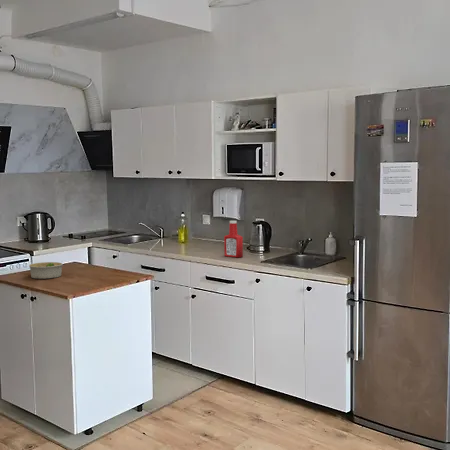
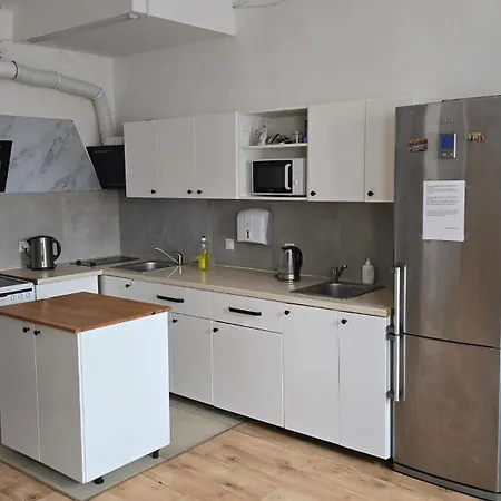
- soap bottle [223,220,244,258]
- bowl [28,261,64,280]
